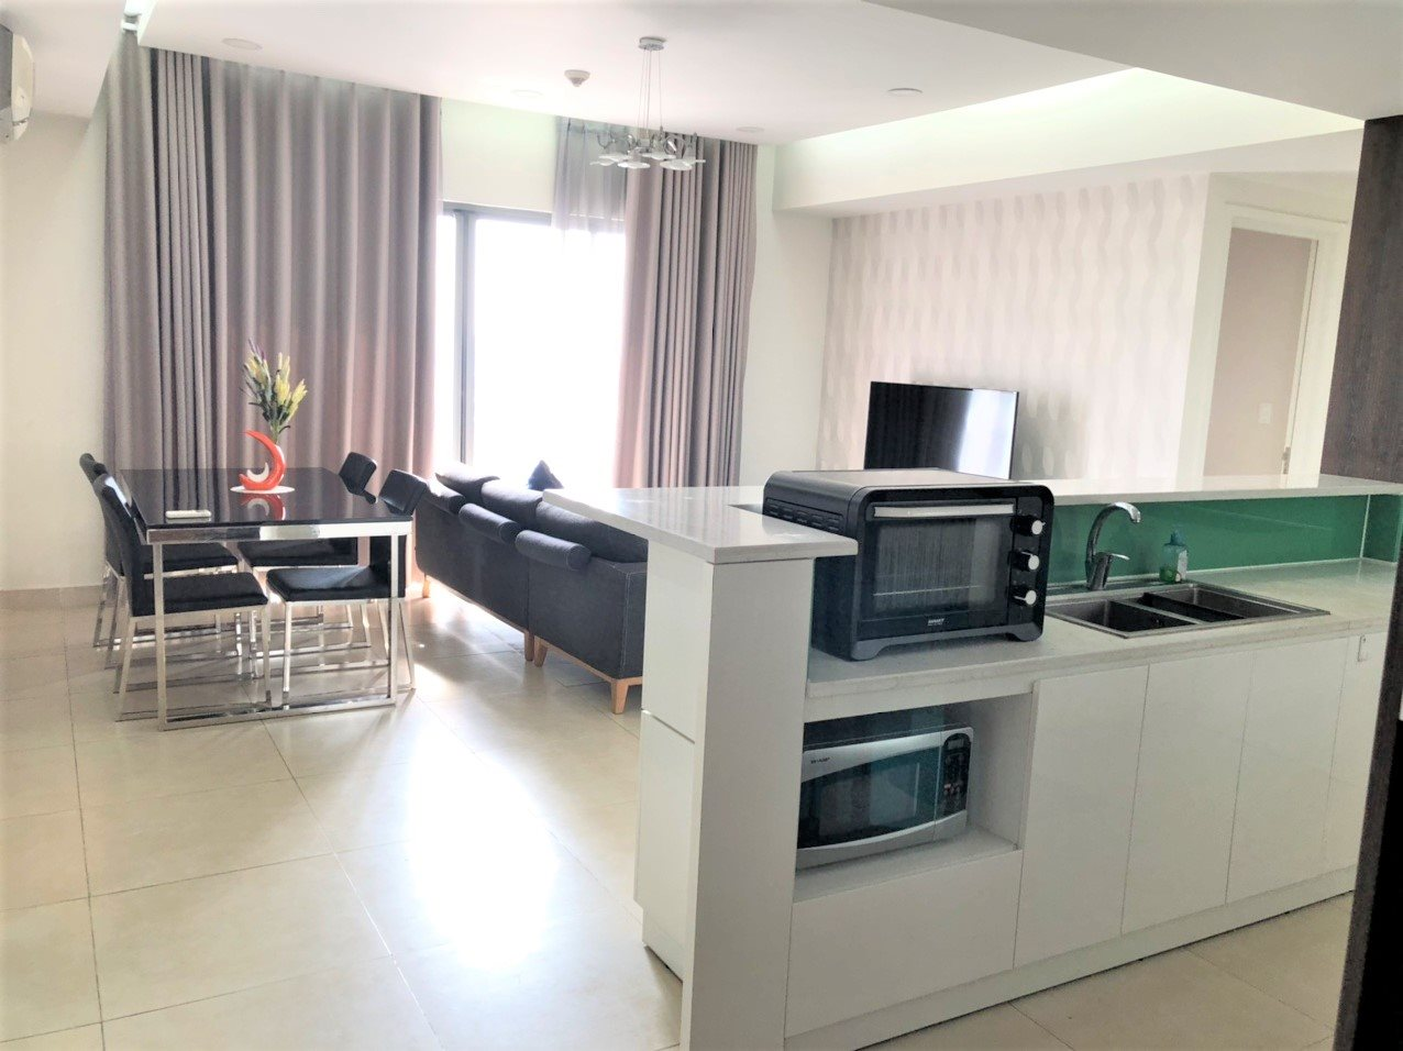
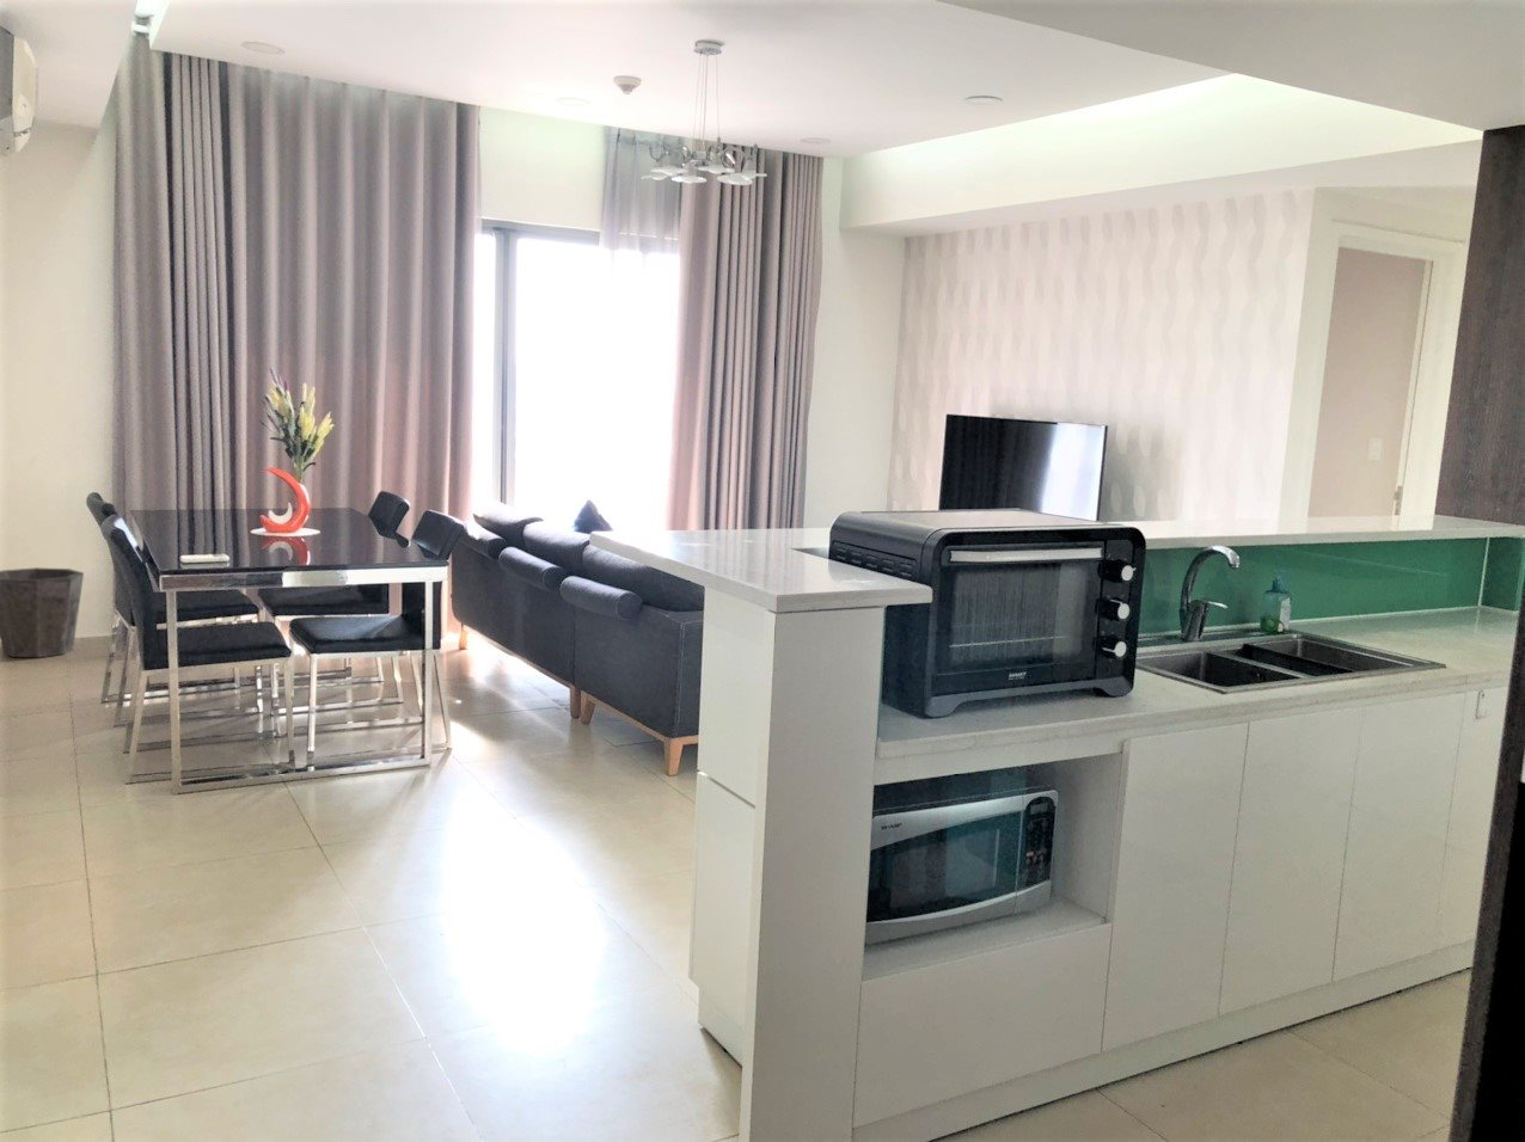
+ waste bin [0,566,85,659]
